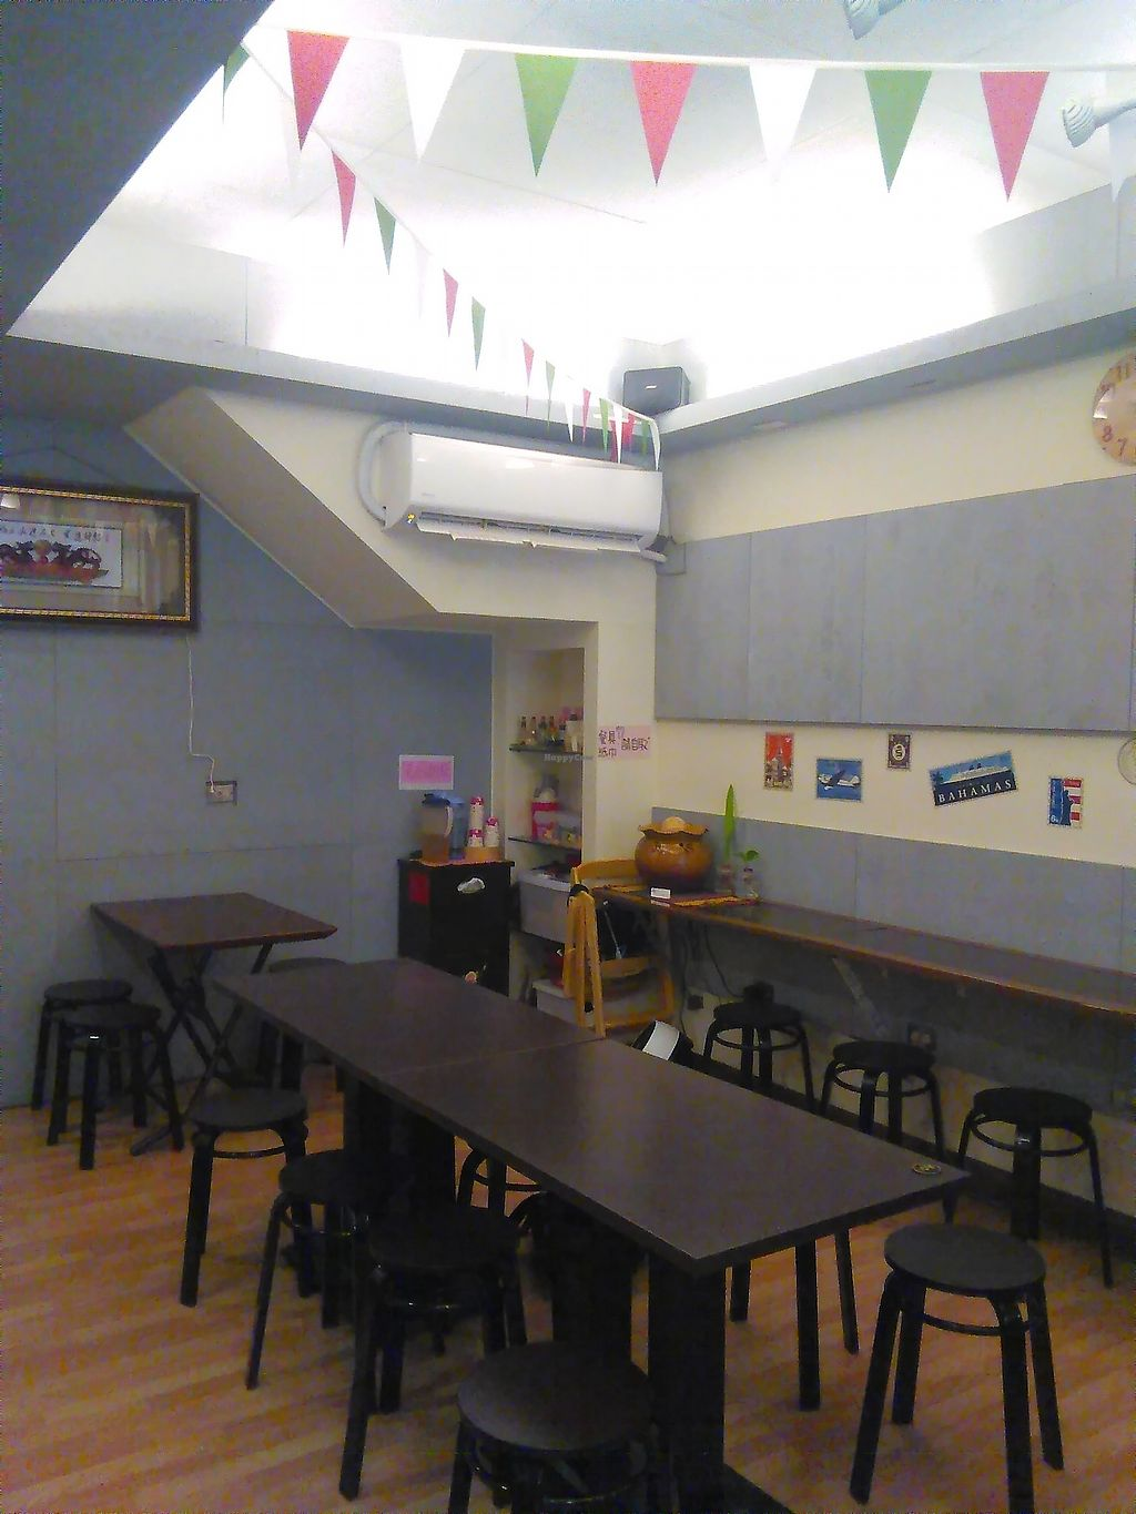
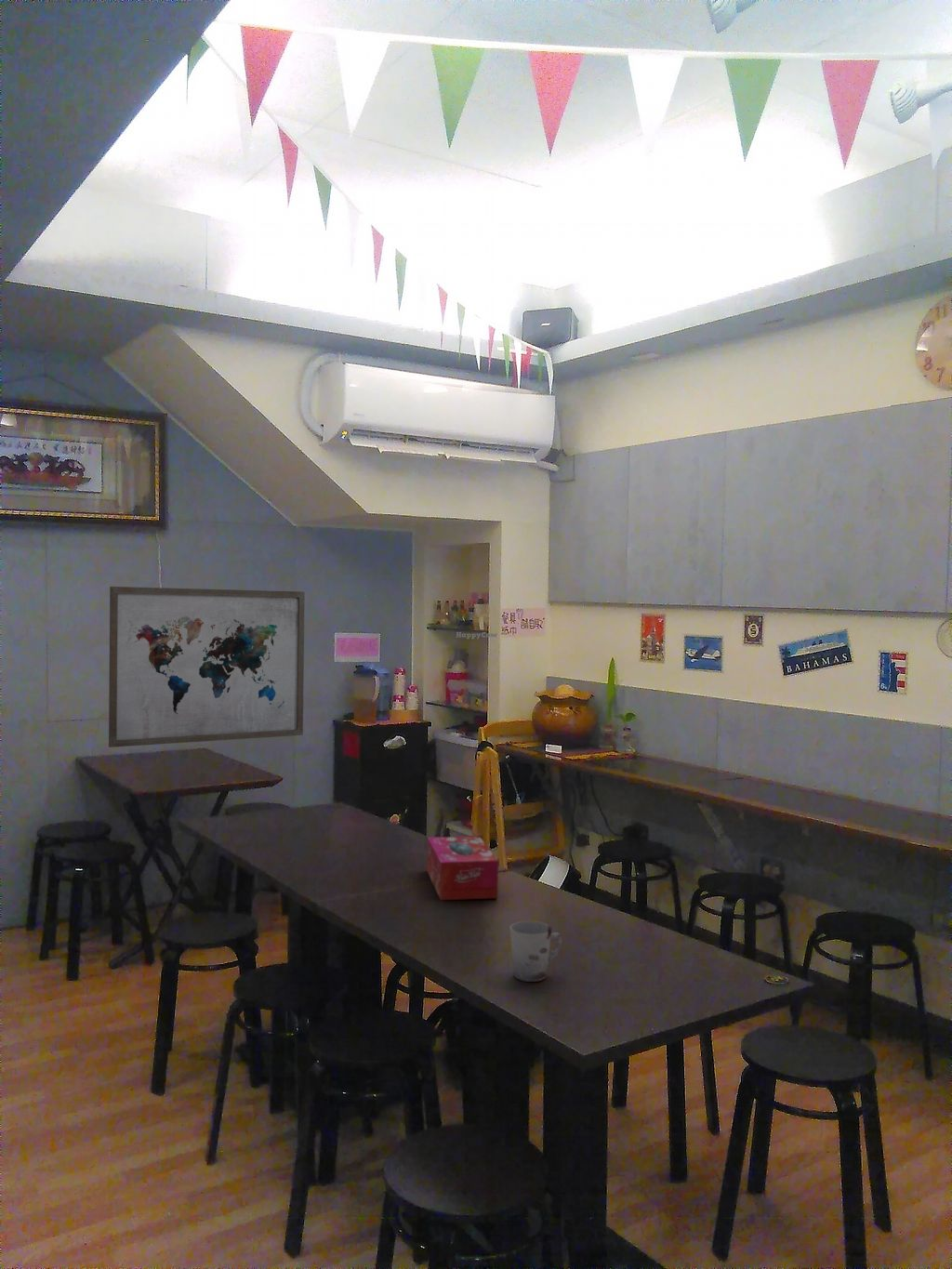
+ cup [509,920,563,983]
+ wall art [108,586,306,748]
+ tissue box [426,835,499,901]
